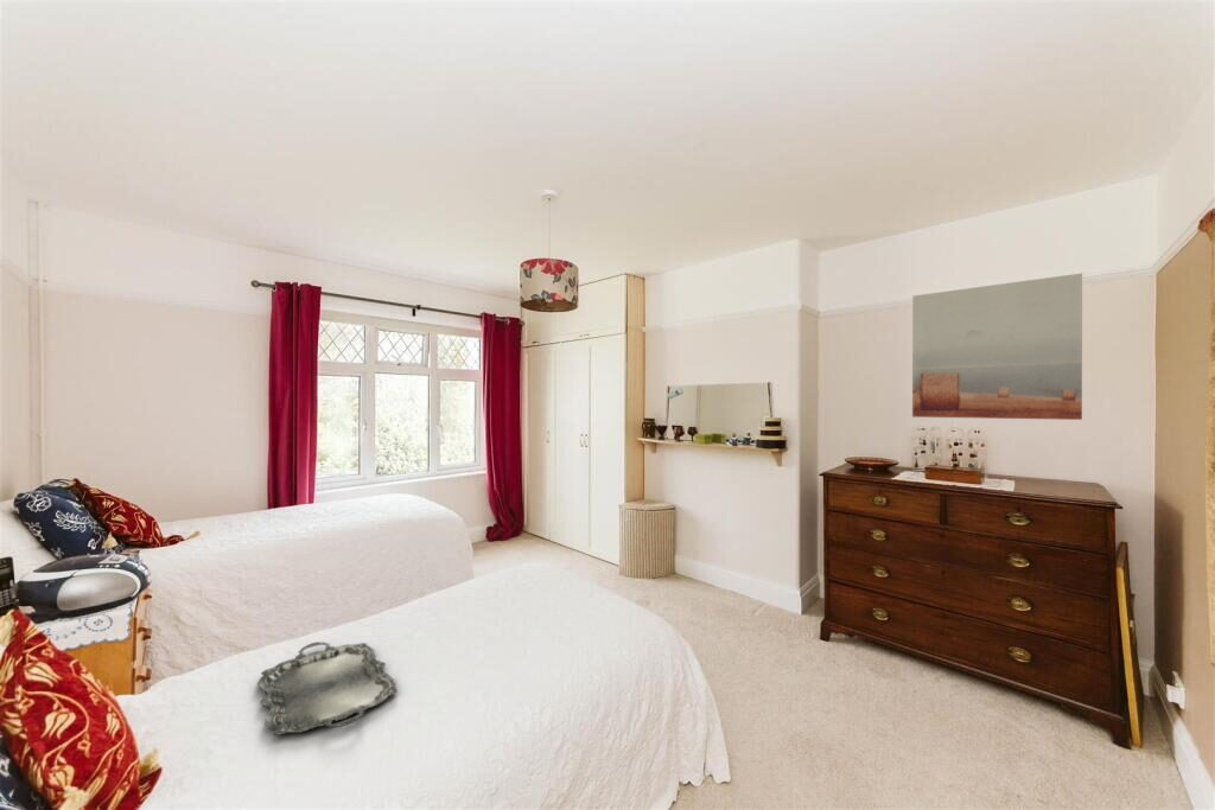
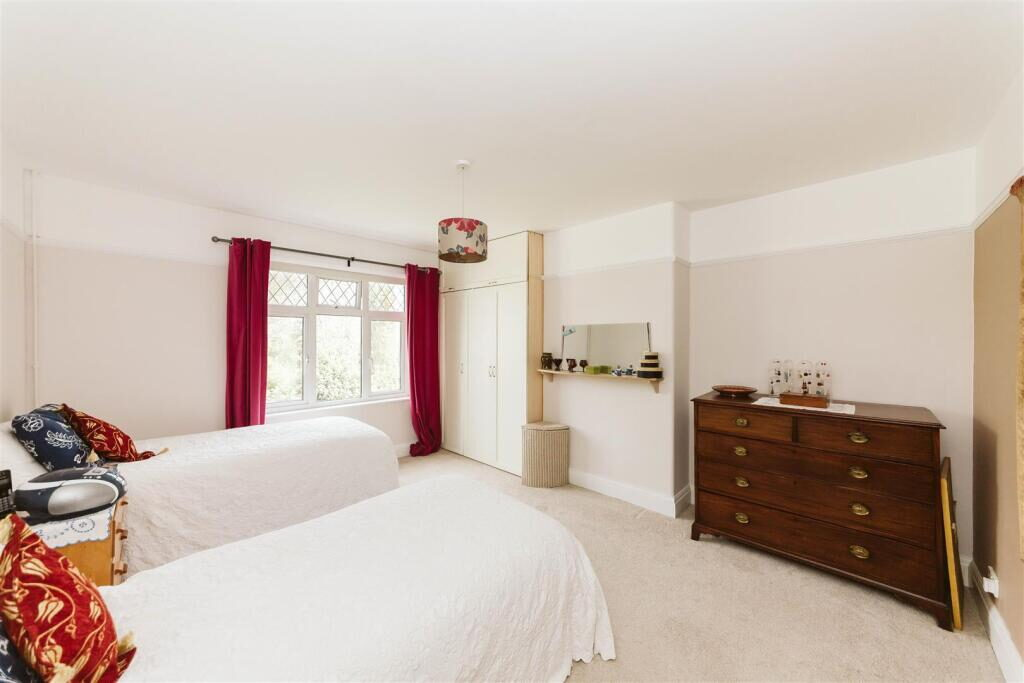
- wall art [911,272,1083,421]
- serving tray [256,640,399,736]
